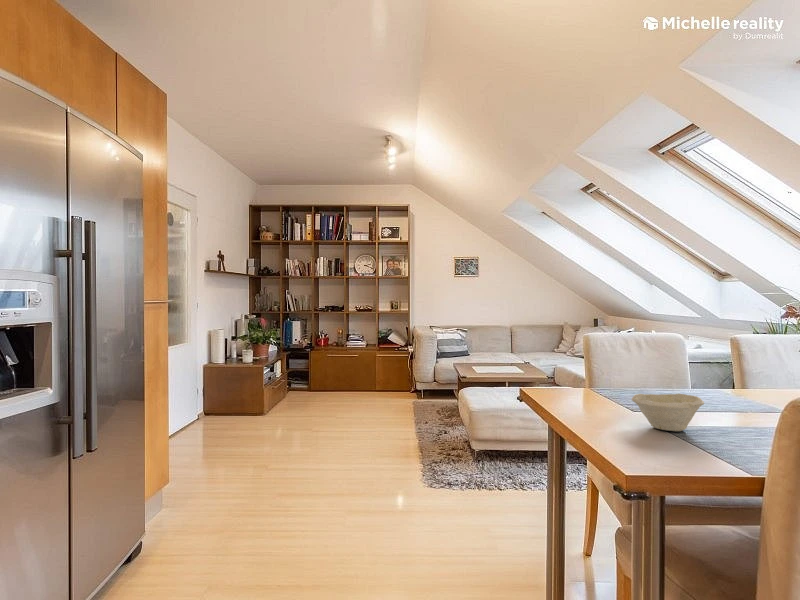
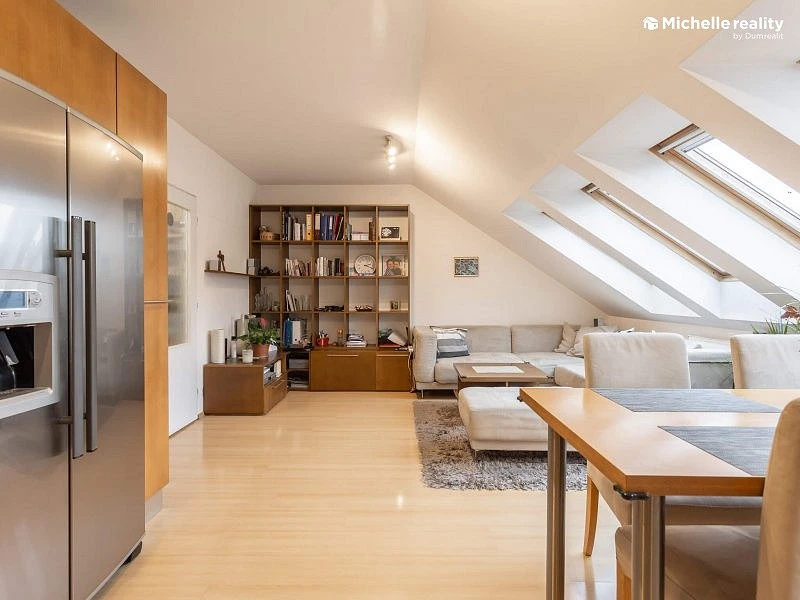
- bowl [631,393,705,432]
